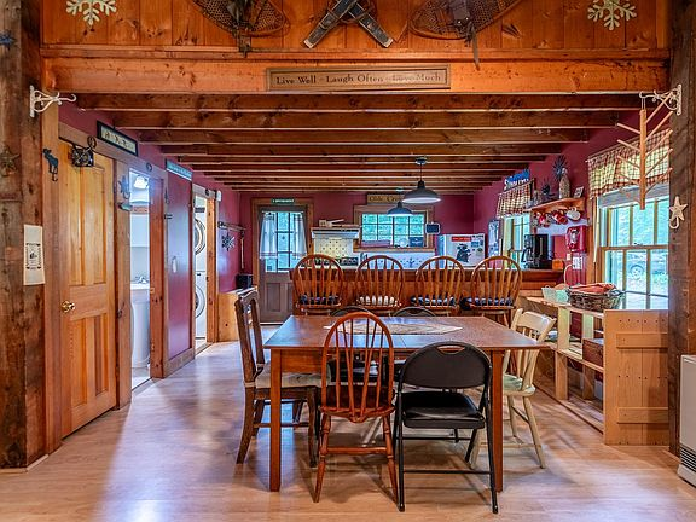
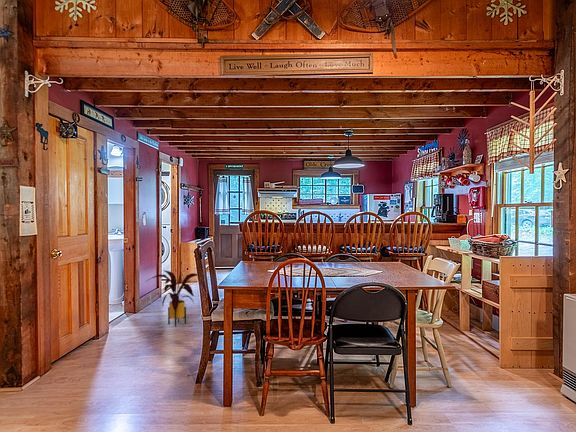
+ house plant [144,269,198,327]
